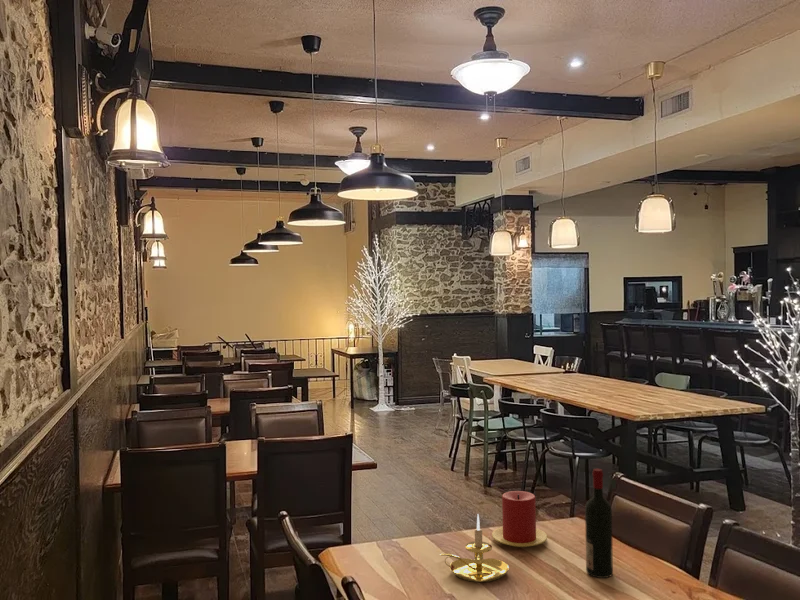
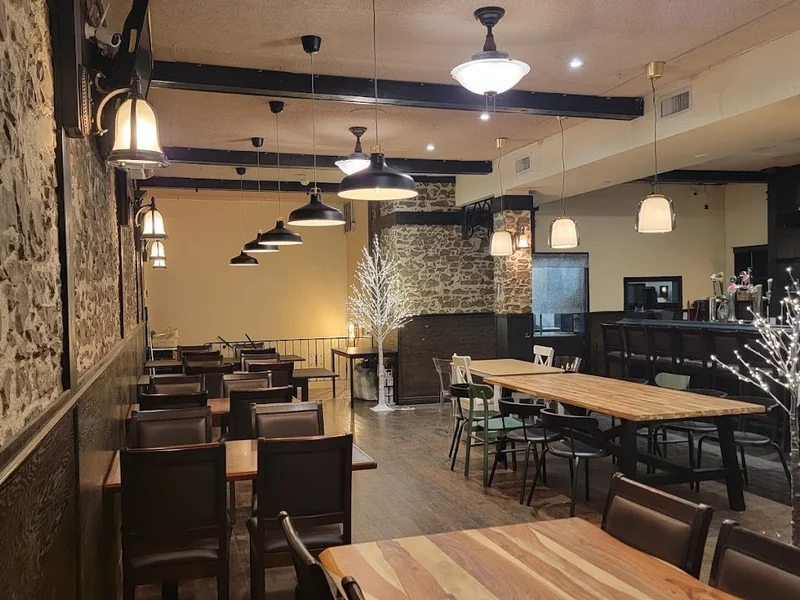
- candle [491,490,548,548]
- candle holder [439,513,510,583]
- alcohol [584,468,614,579]
